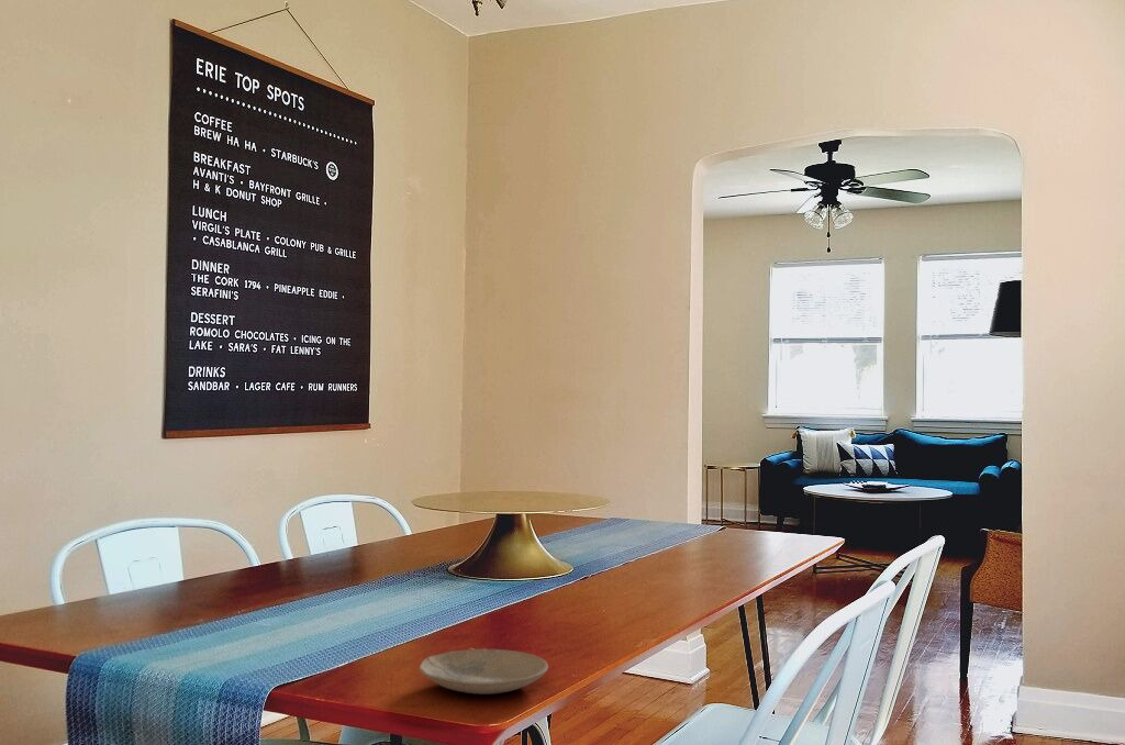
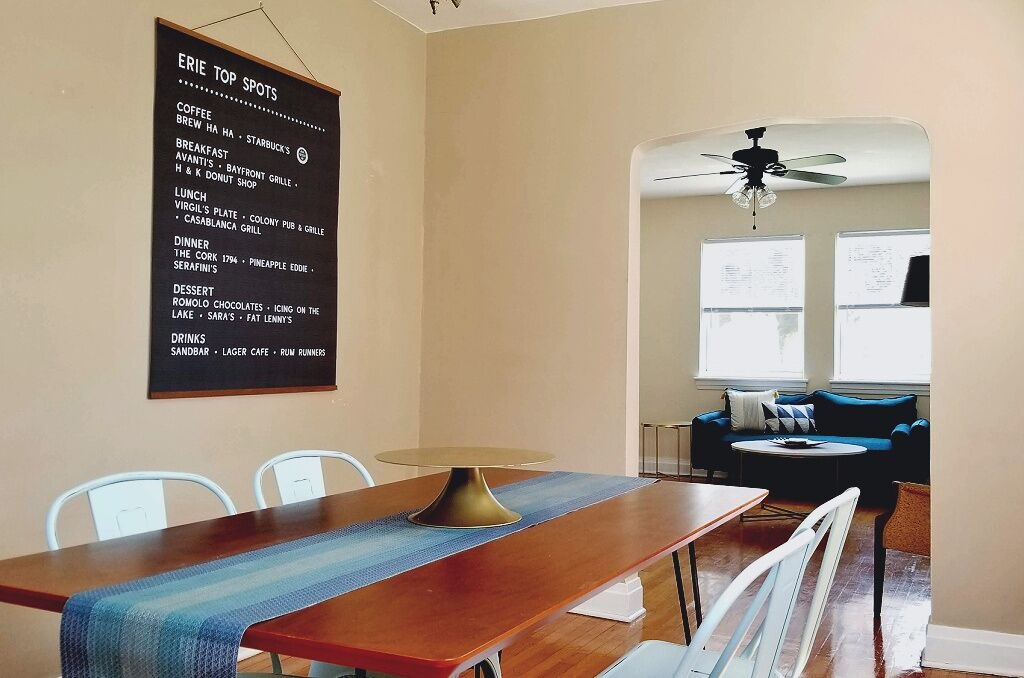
- plate [419,648,549,696]
